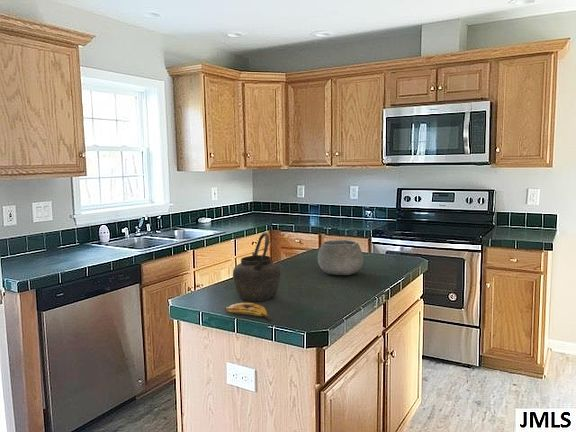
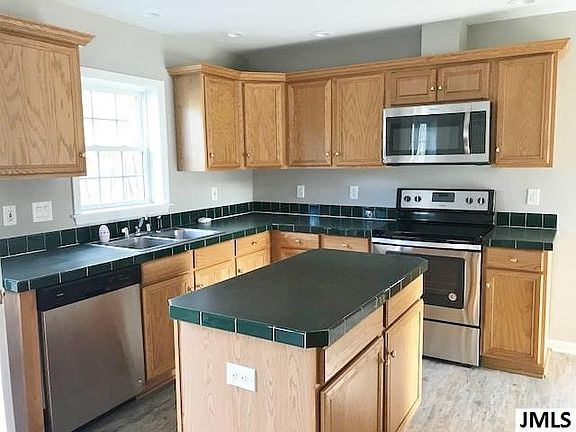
- kettle [232,232,281,302]
- banana [224,302,272,321]
- bowl [317,239,364,276]
